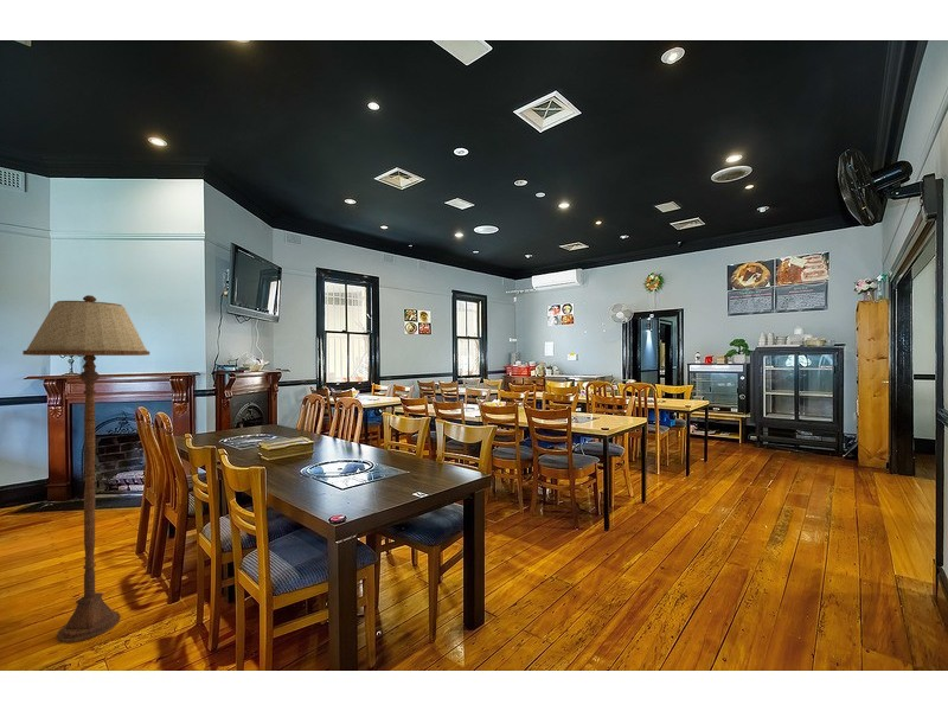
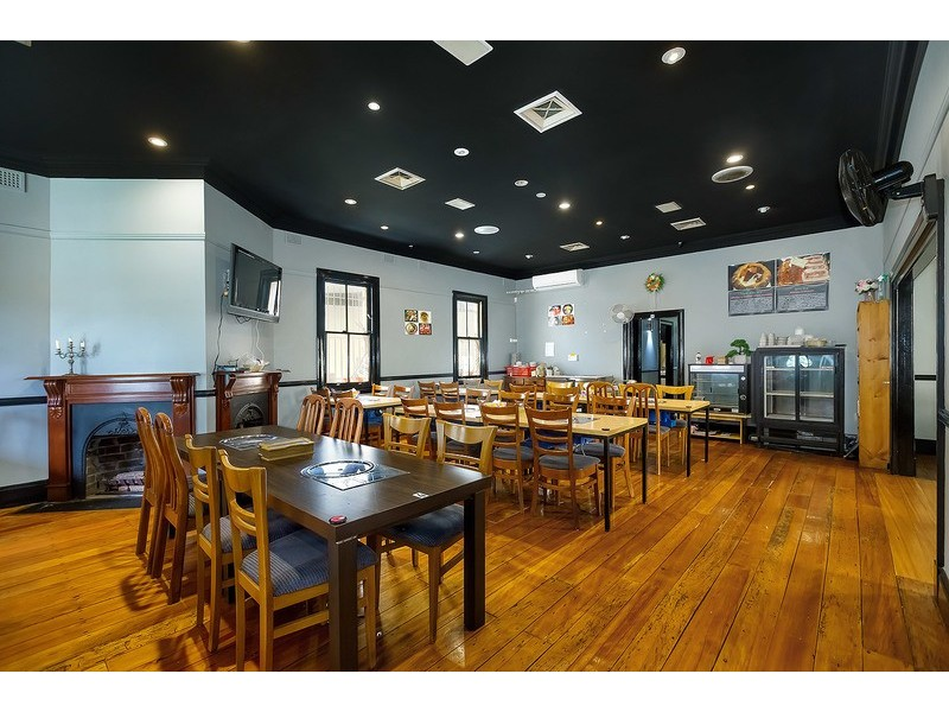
- floor lamp [21,294,150,645]
